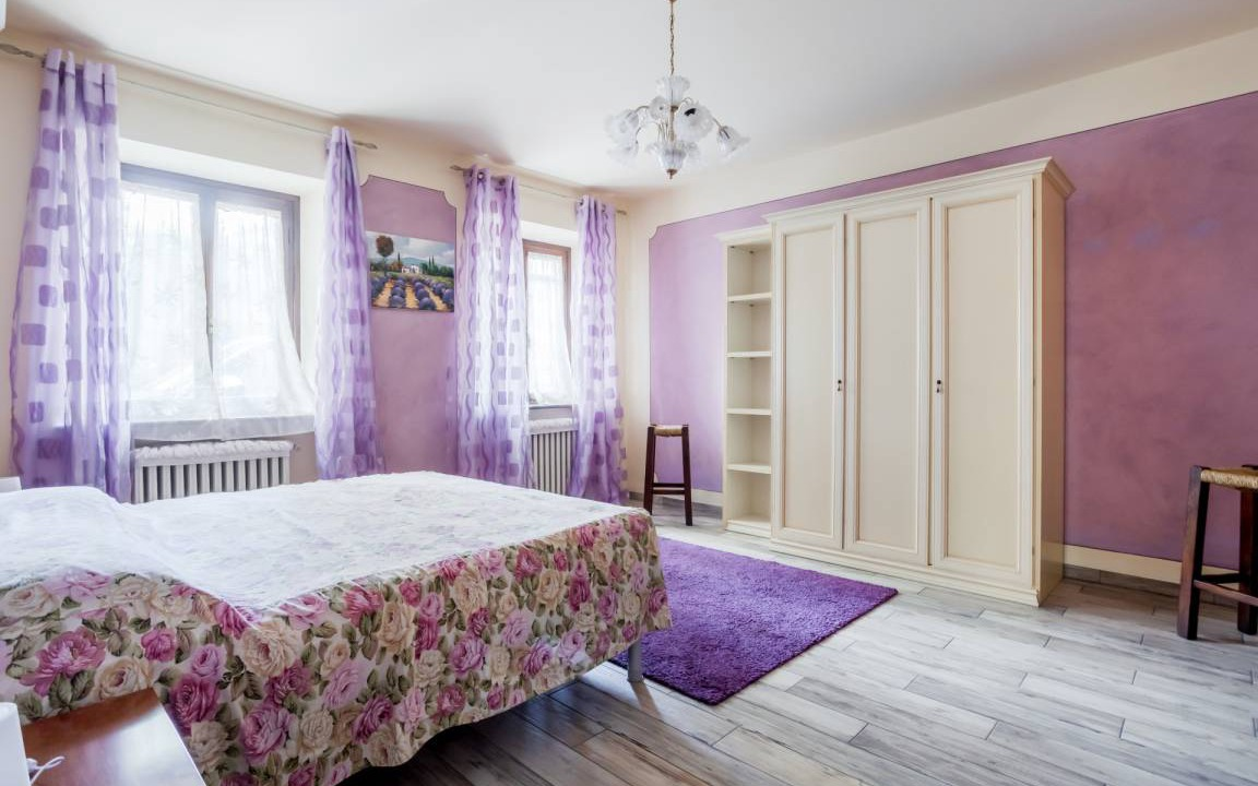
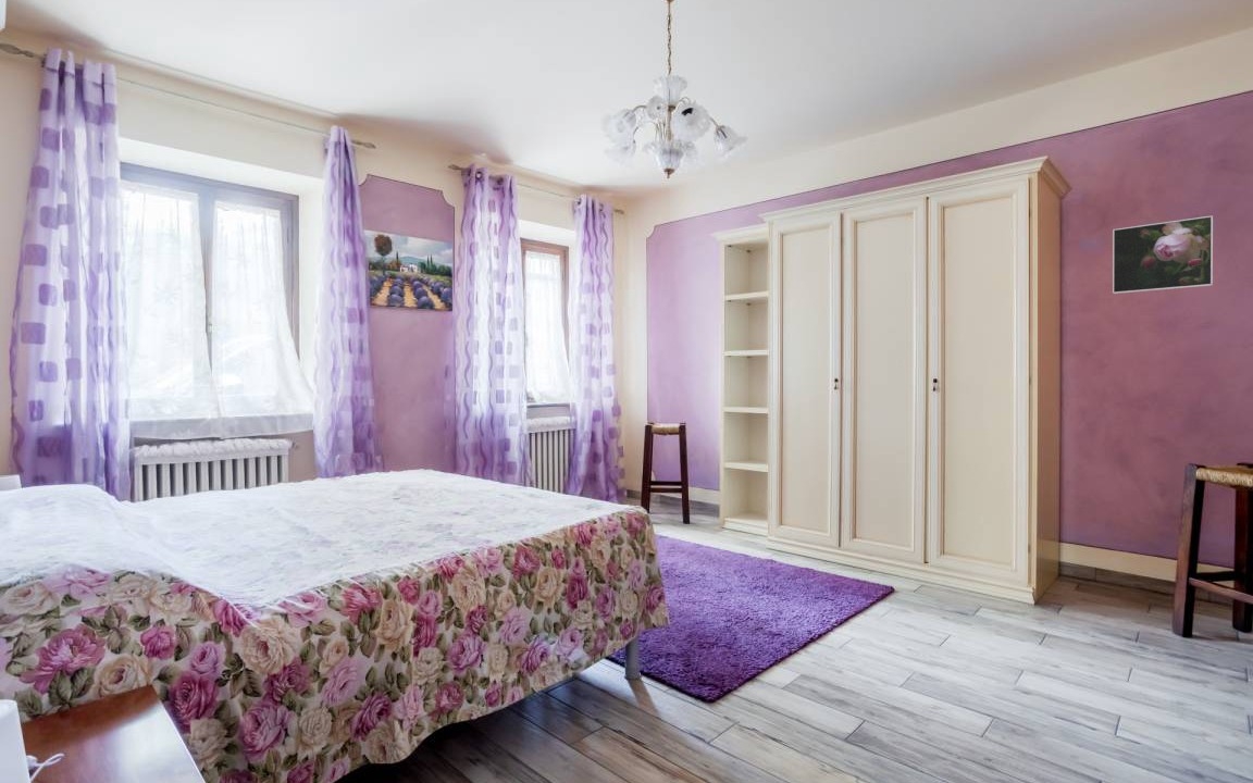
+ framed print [1112,214,1214,295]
